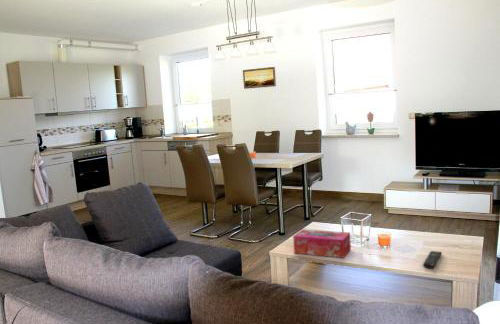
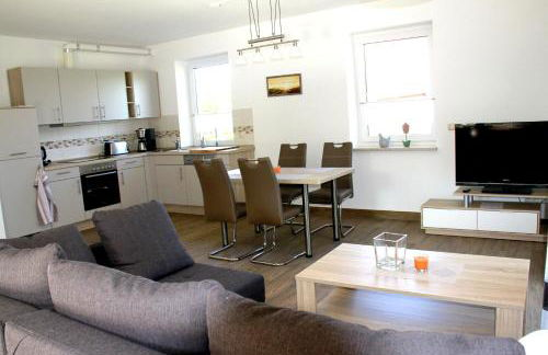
- tissue box [292,228,352,259]
- remote control [422,250,443,269]
